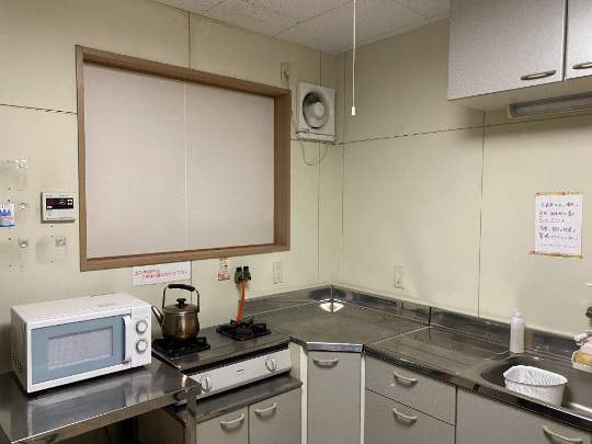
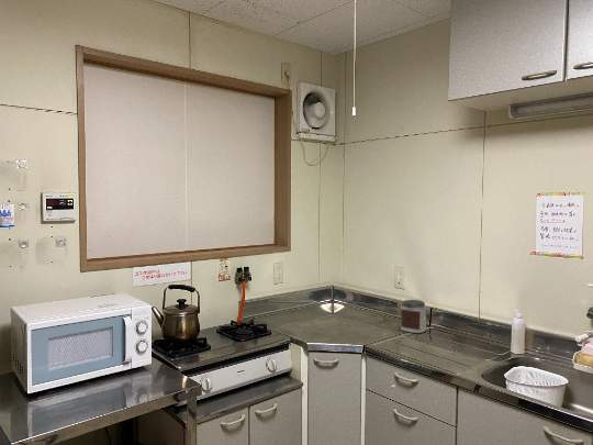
+ jar [400,299,427,334]
